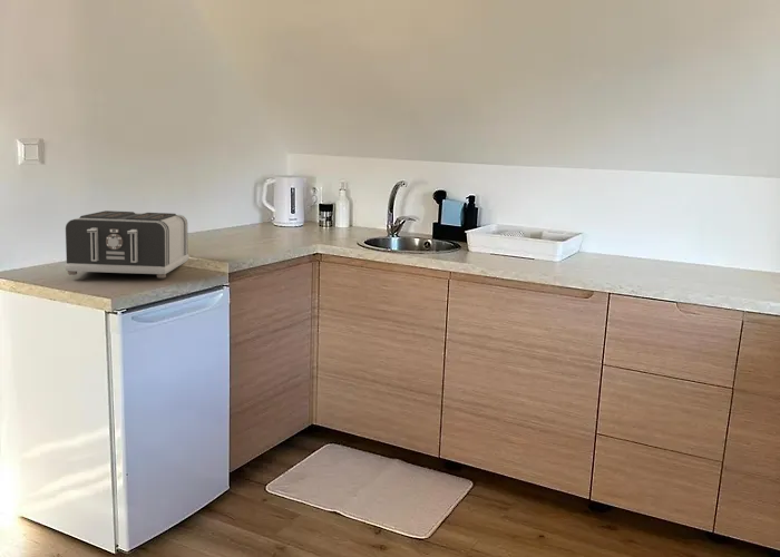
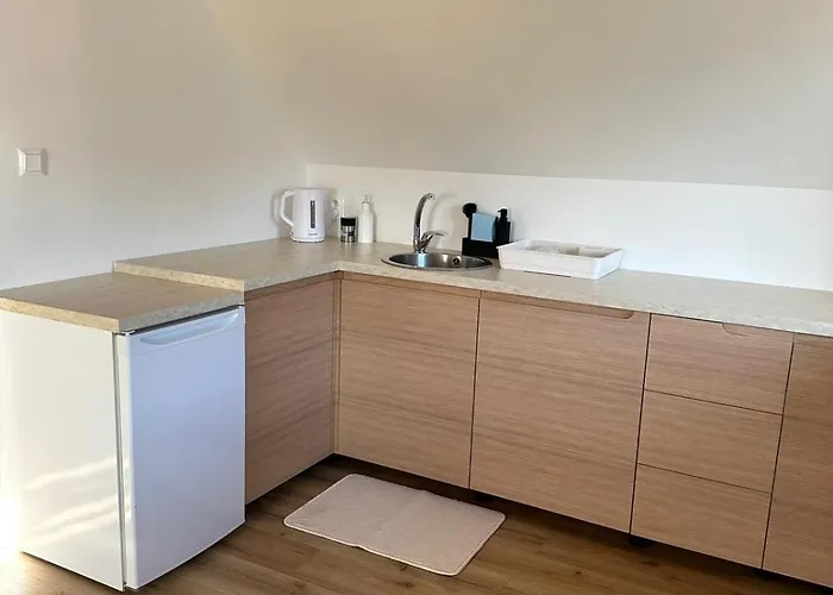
- toaster [64,209,189,278]
